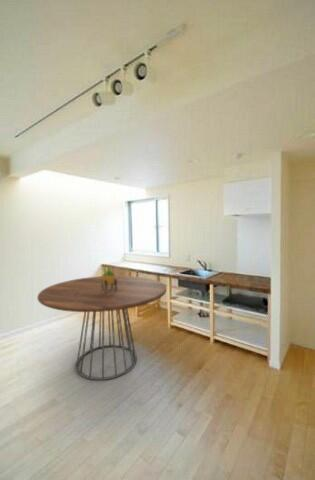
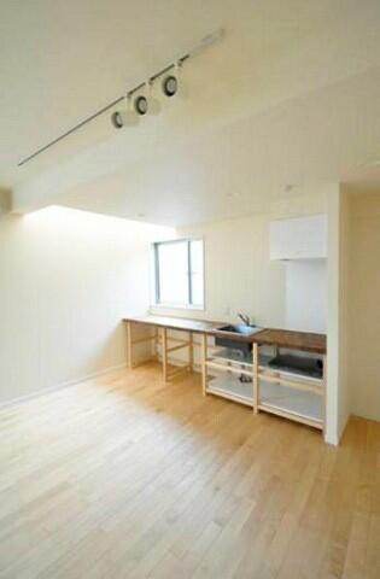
- potted plant [100,263,117,292]
- dining table [36,275,168,381]
